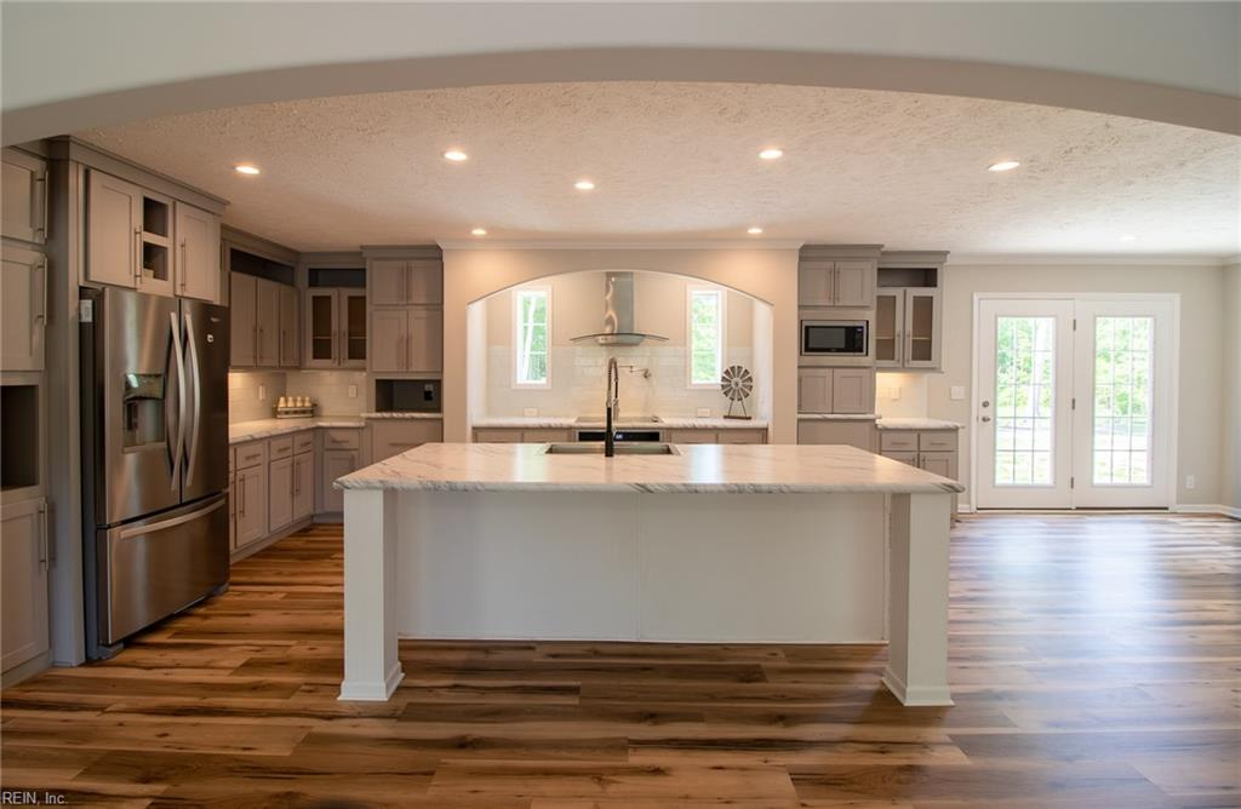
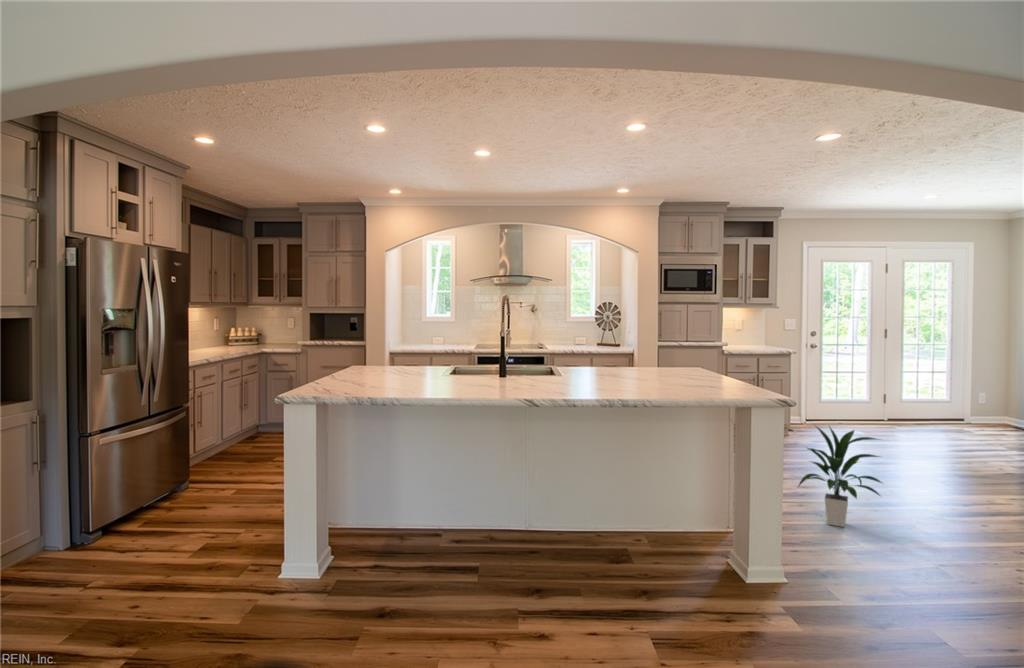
+ indoor plant [796,423,885,528]
